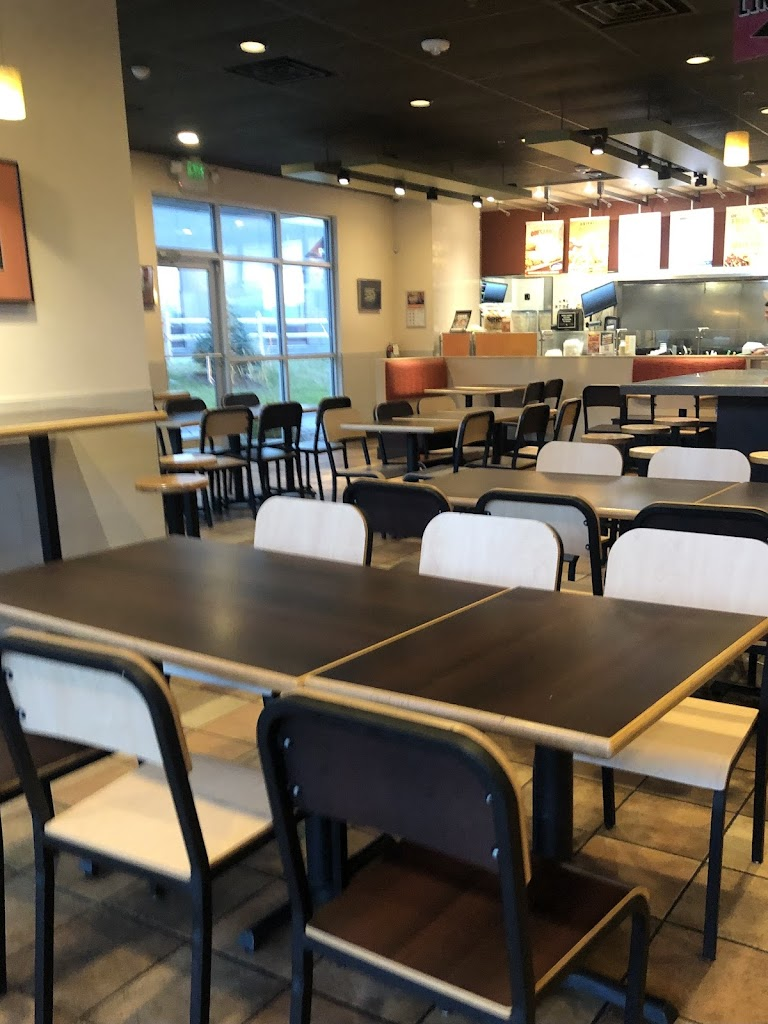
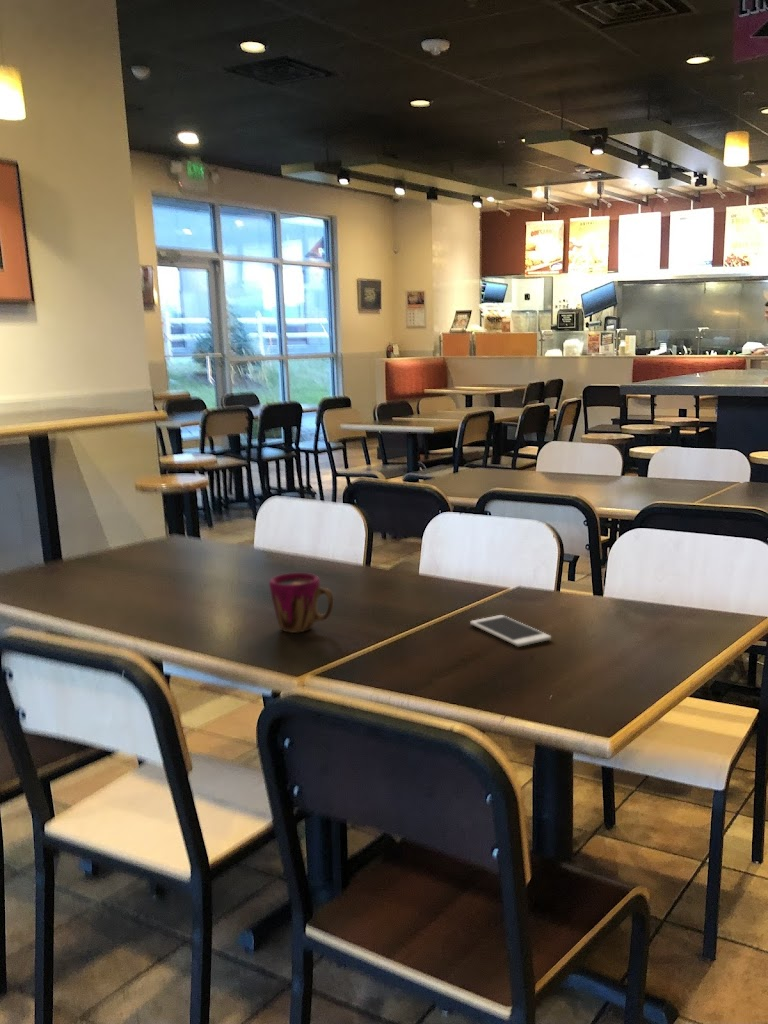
+ cell phone [469,614,552,648]
+ cup [268,572,335,634]
